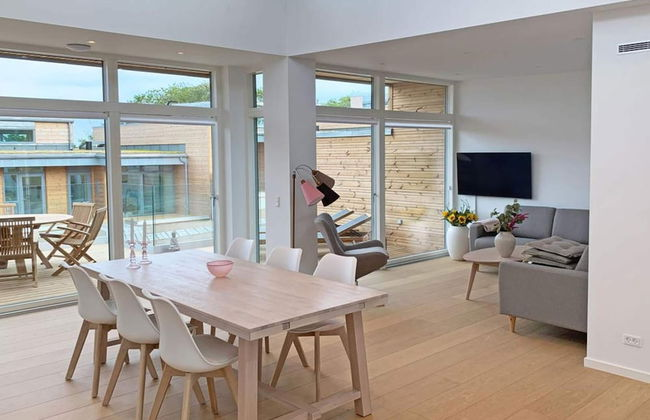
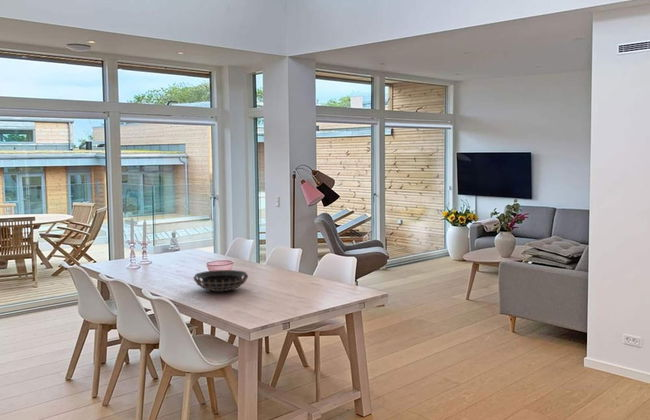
+ decorative bowl [192,269,249,292]
